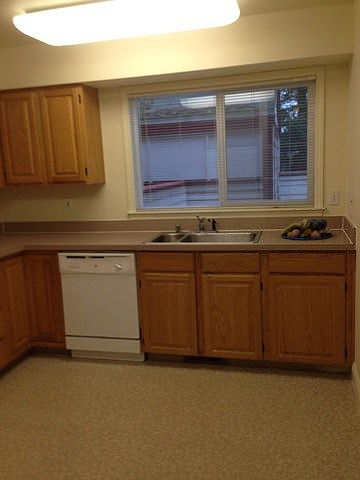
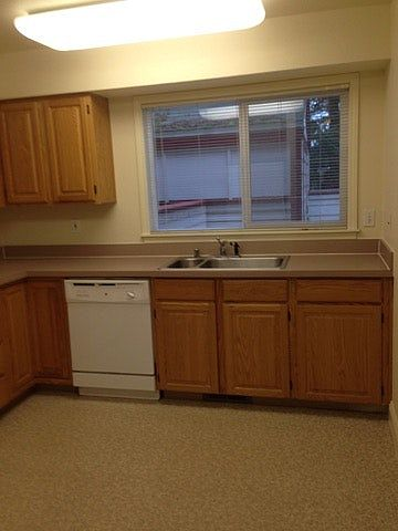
- fruit bowl [280,218,333,240]
